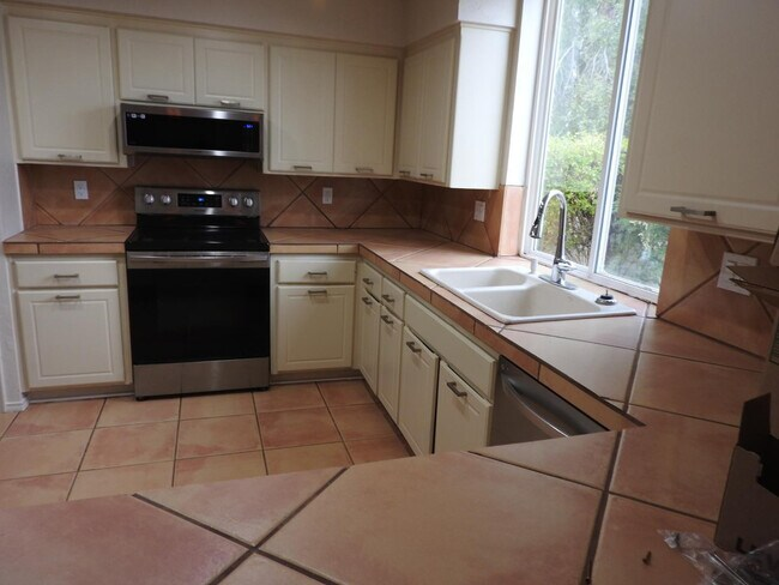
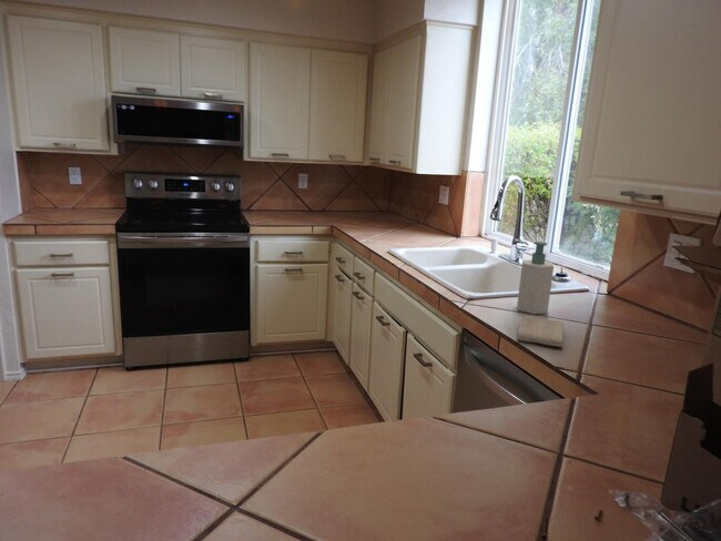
+ soap bottle [516,241,555,315]
+ washcloth [516,315,566,348]
